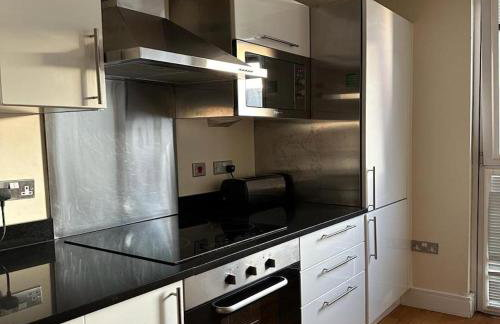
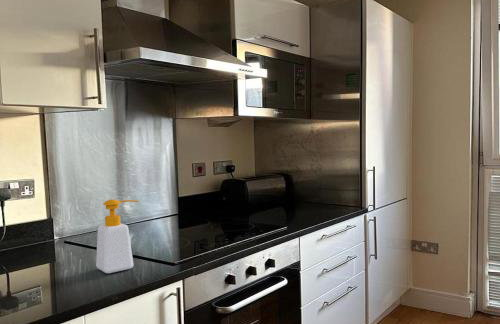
+ soap bottle [95,198,140,274]
